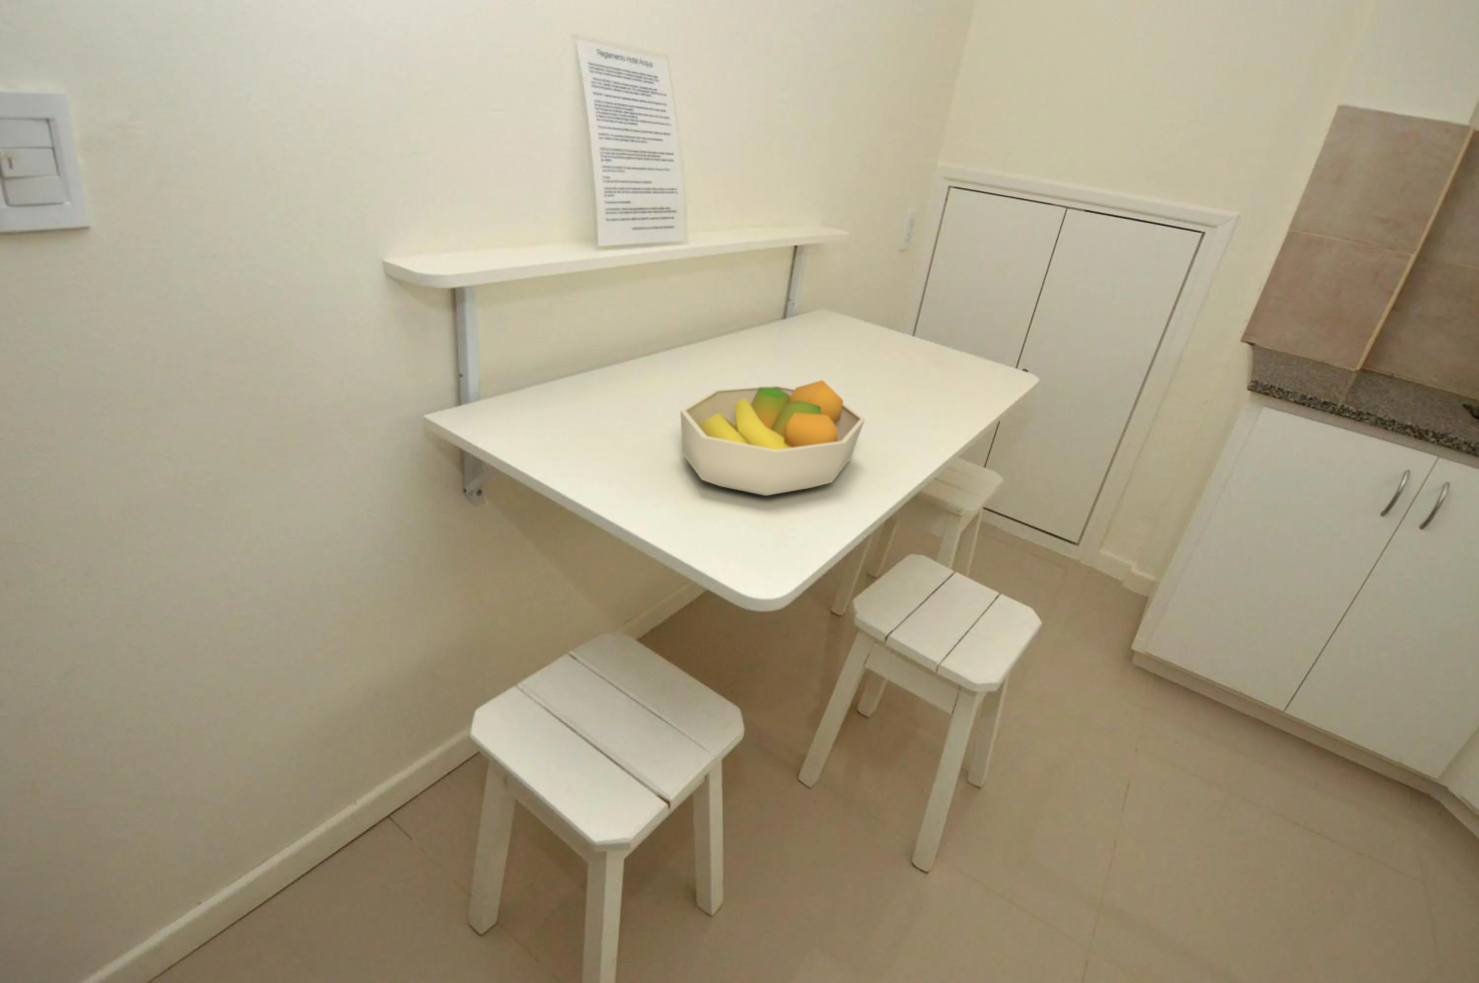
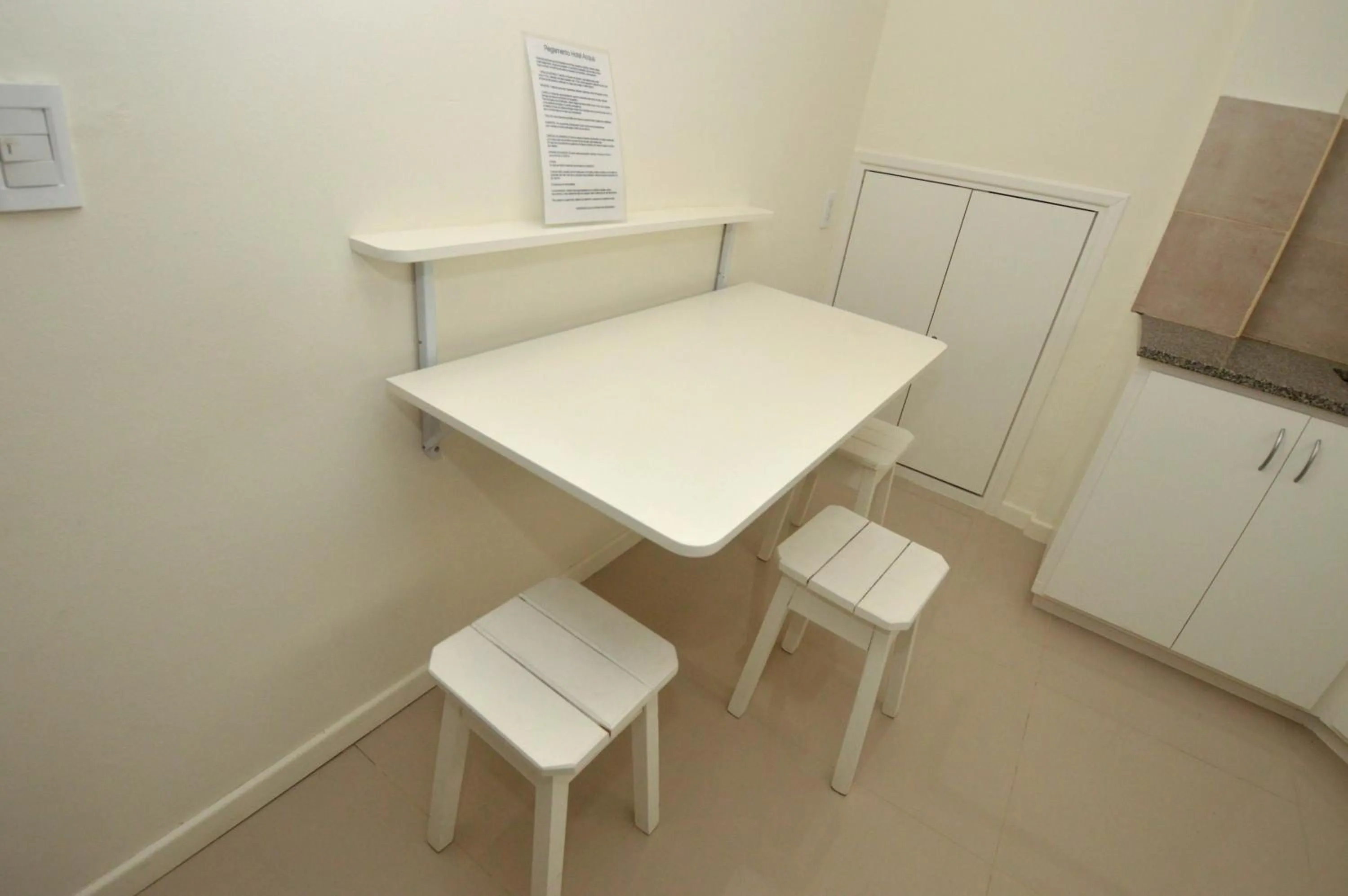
- fruit bowl [680,380,866,496]
